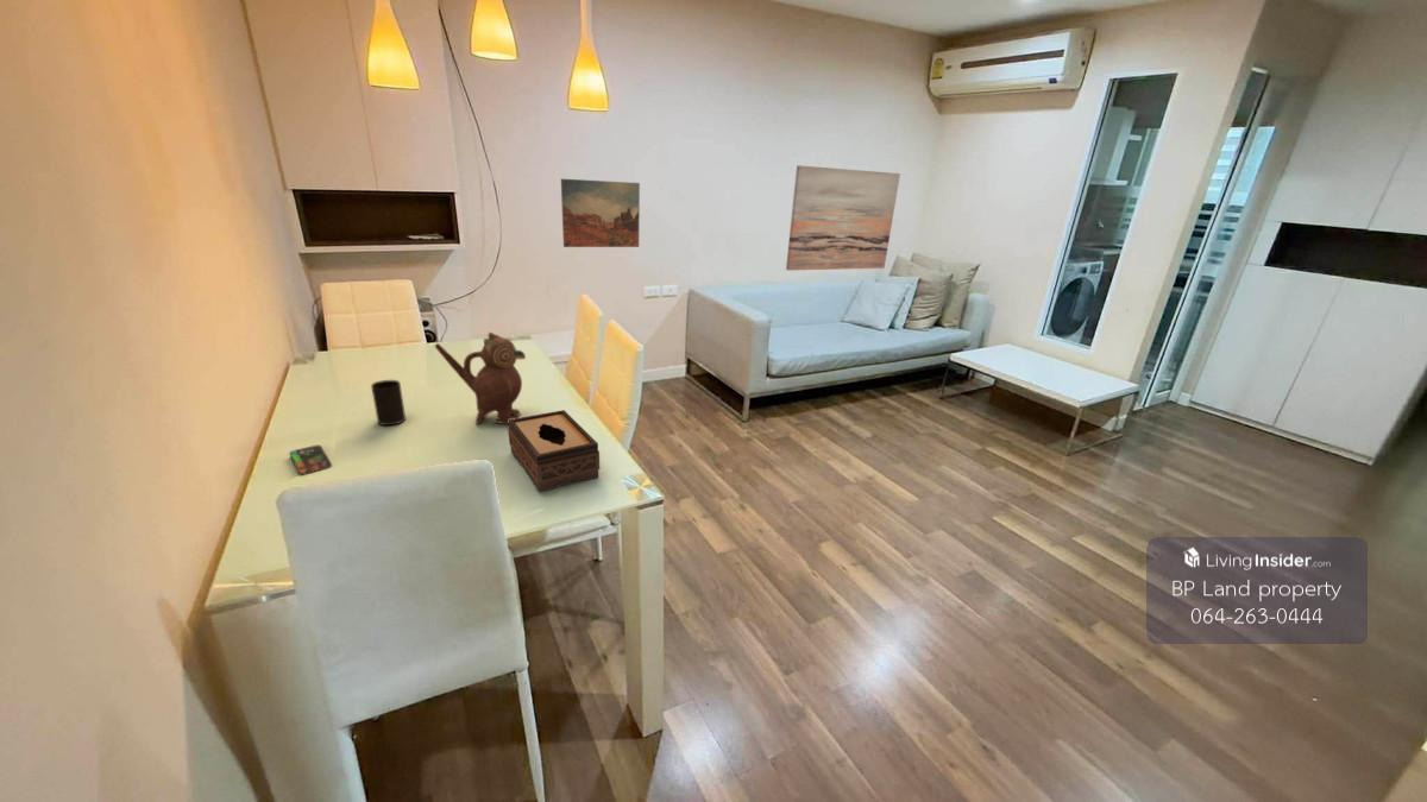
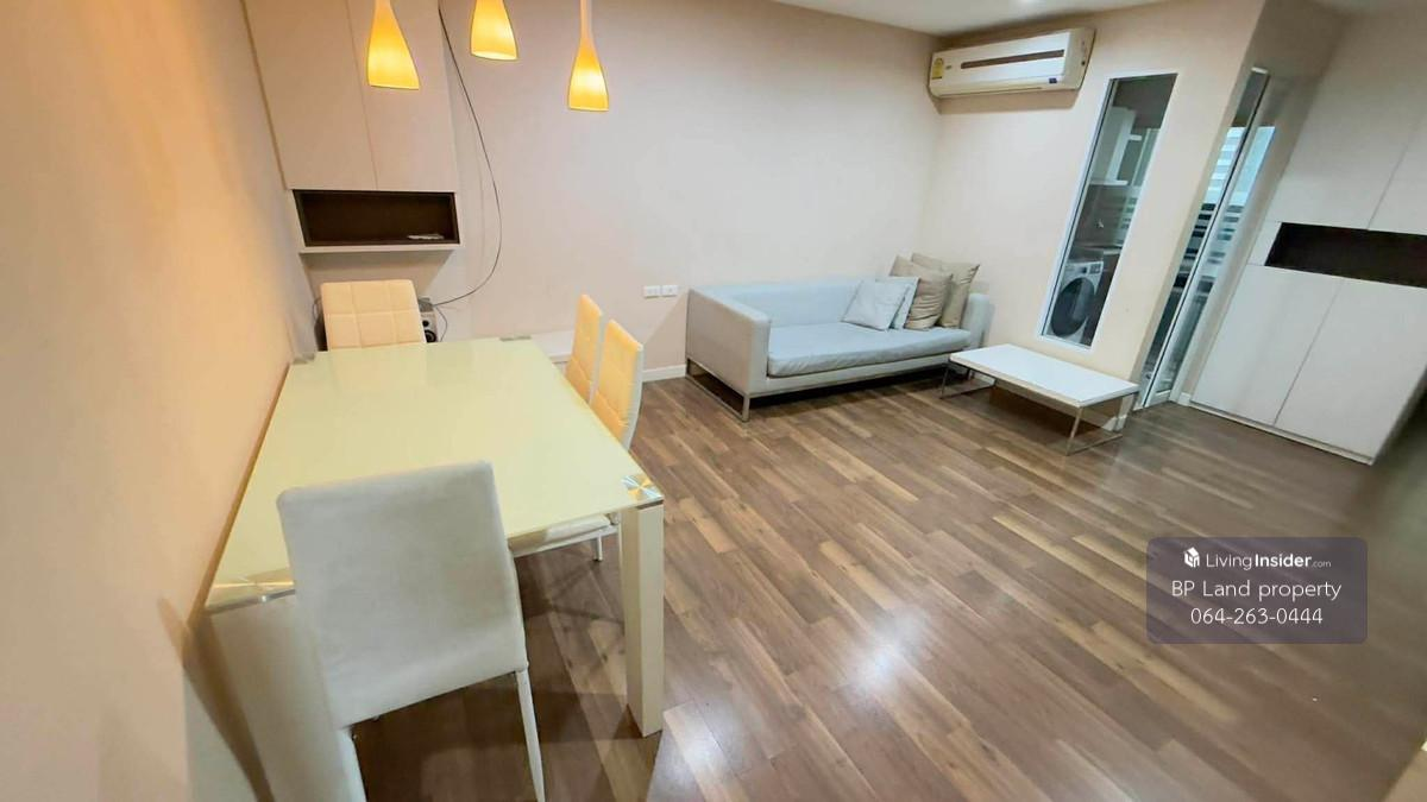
- smartphone [288,444,333,476]
- teapot [434,331,527,425]
- cup [370,379,407,427]
- tissue box [507,409,601,493]
- wall art [560,178,641,248]
- wall art [785,164,901,271]
